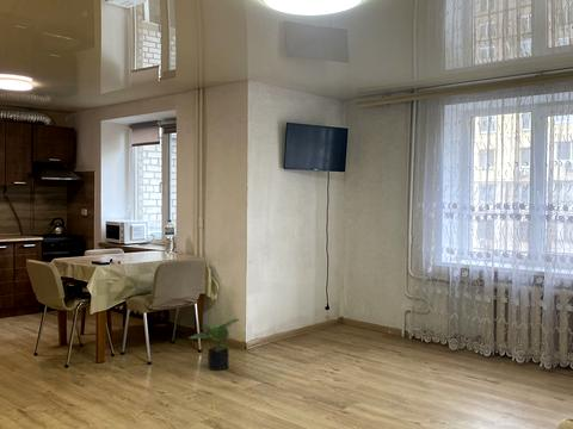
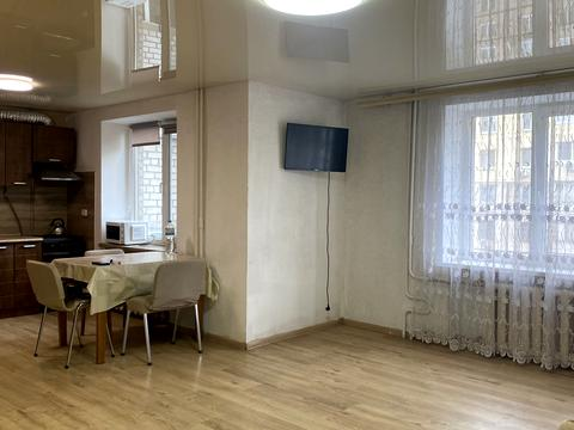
- potted plant [187,318,242,372]
